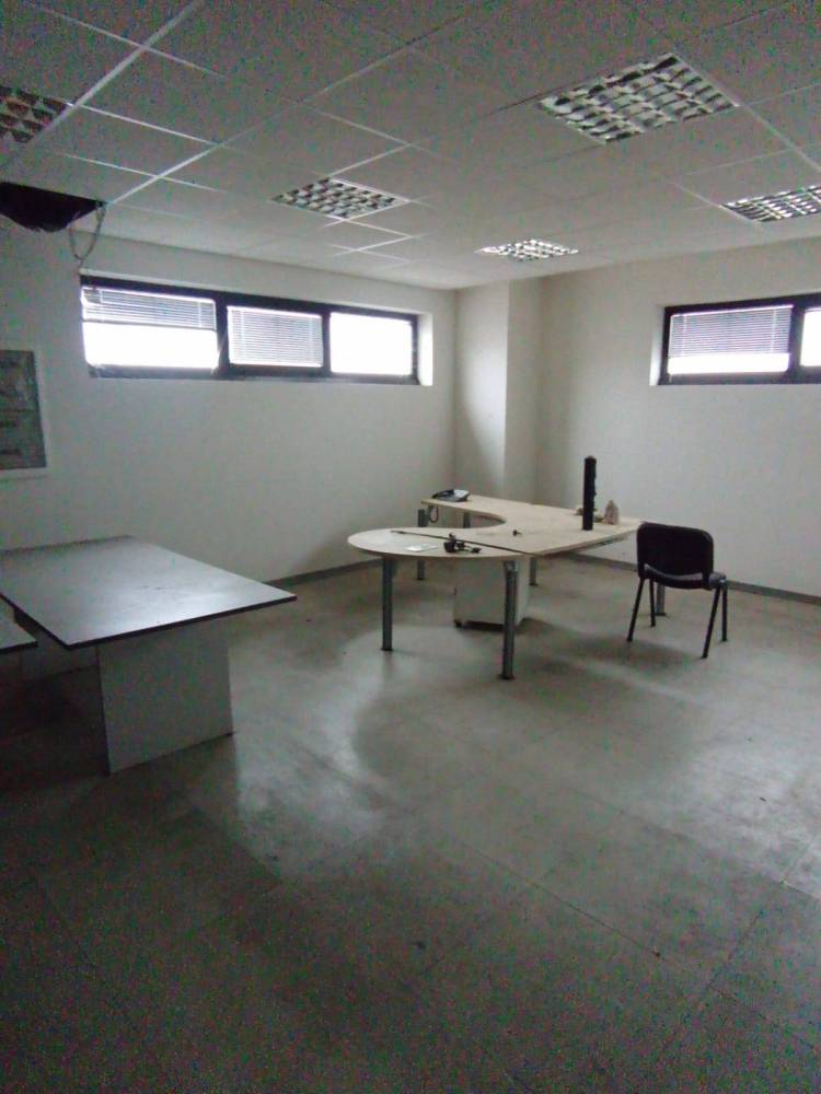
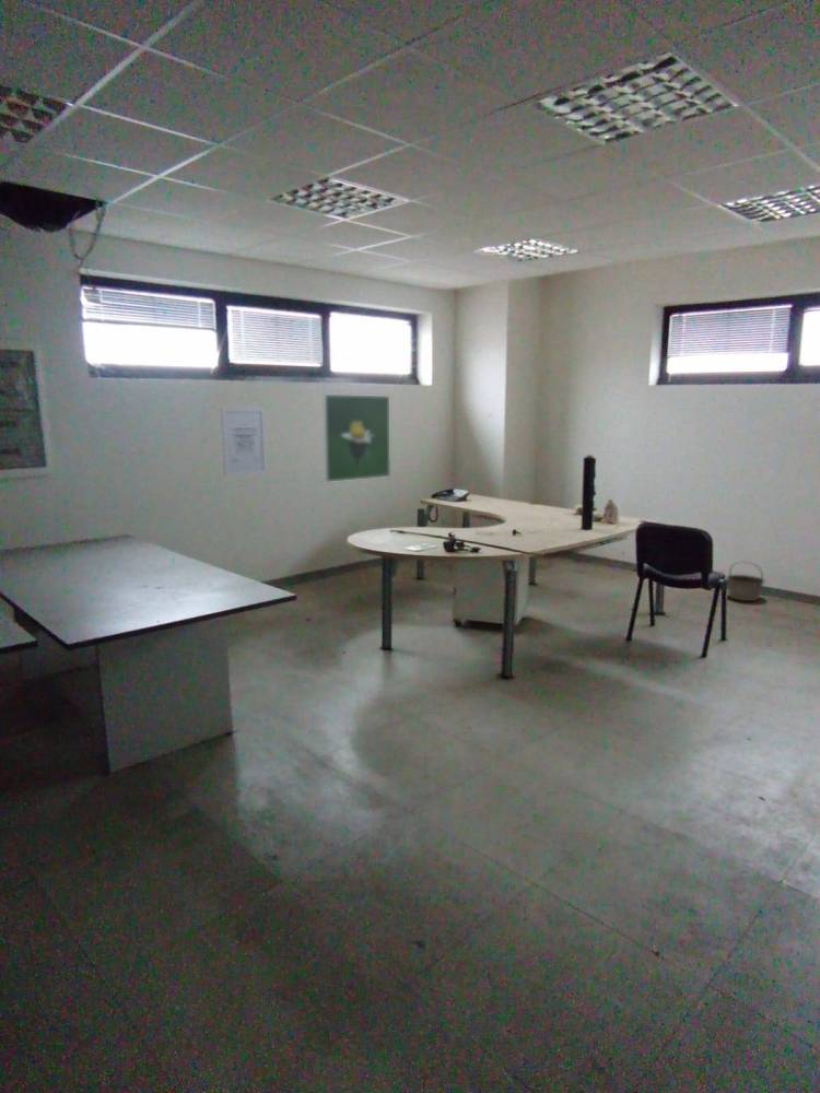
+ wall art [220,407,268,478]
+ basket [725,561,766,602]
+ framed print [321,393,391,483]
